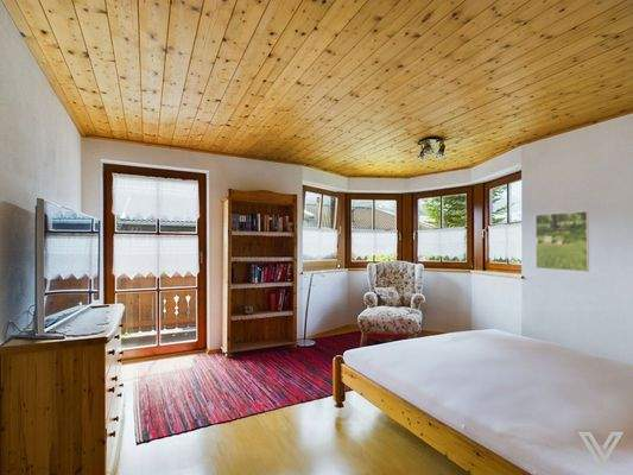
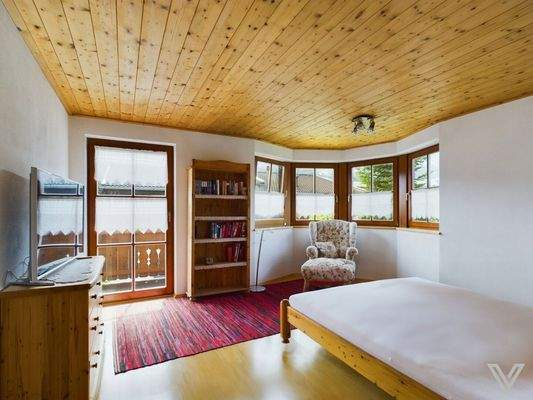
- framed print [534,210,590,273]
